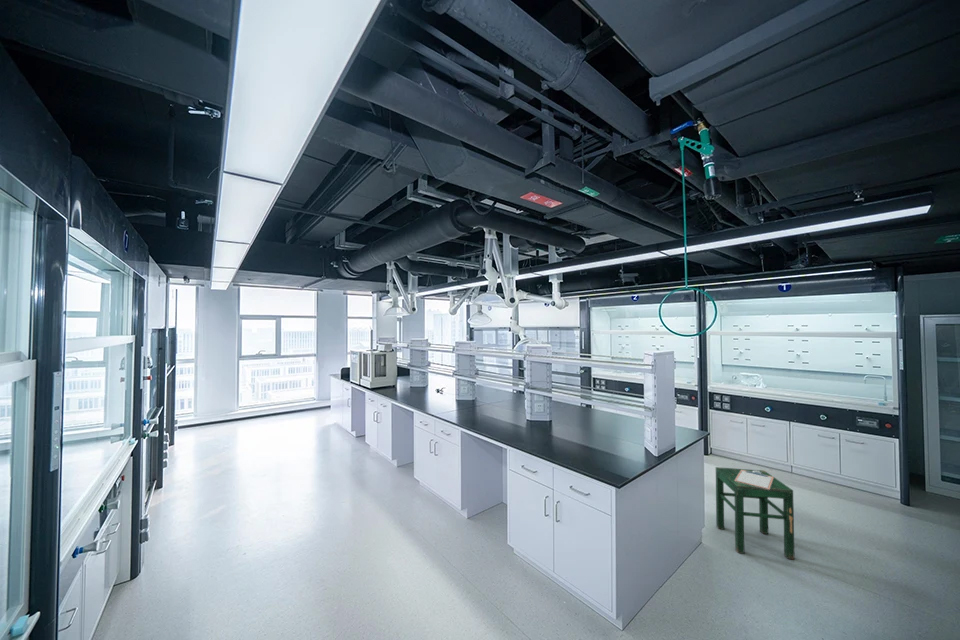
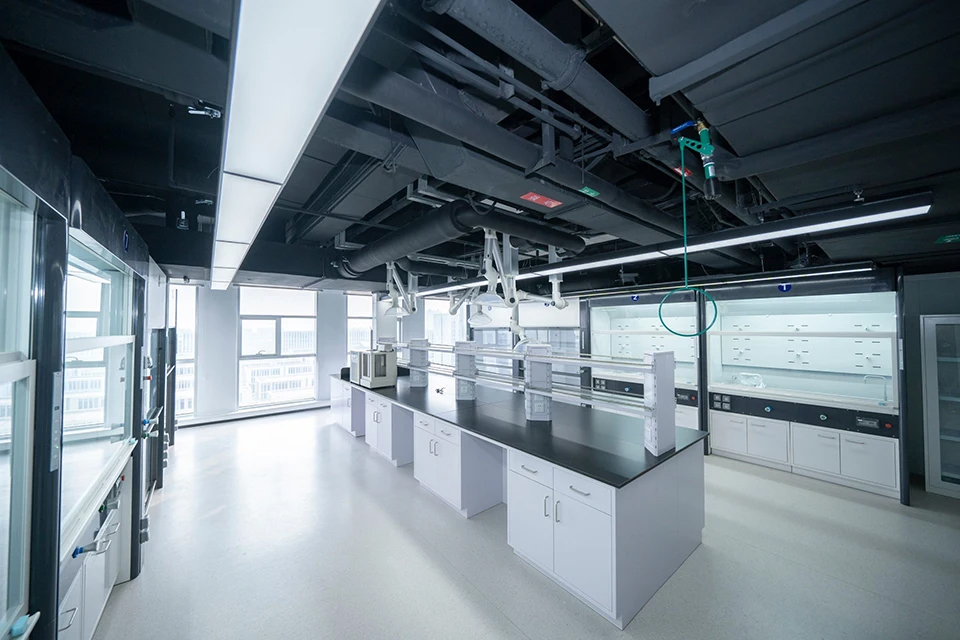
- clipboard [735,469,775,490]
- stool [715,466,796,561]
